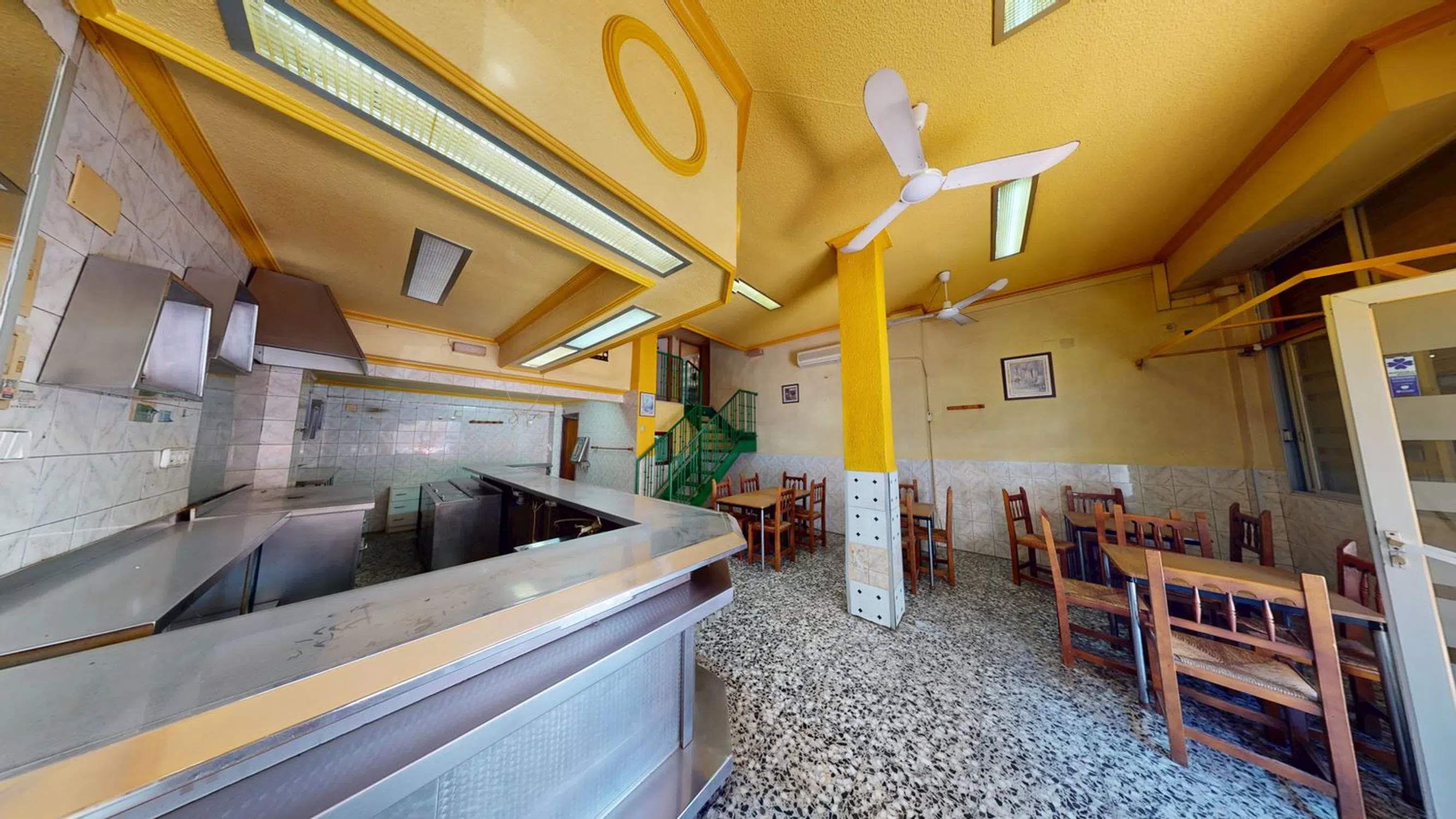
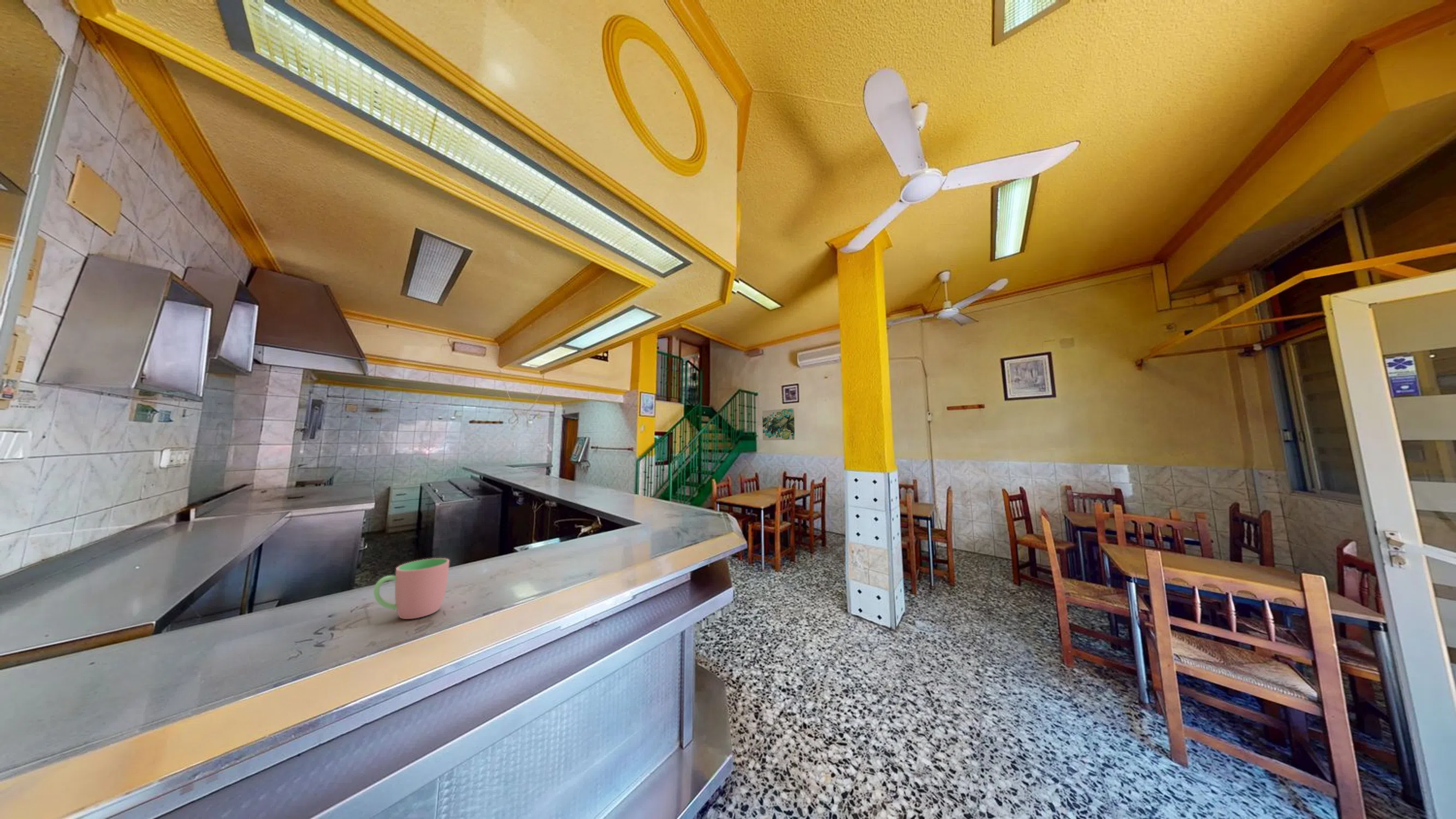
+ wall art [762,408,795,441]
+ cup [373,557,450,620]
